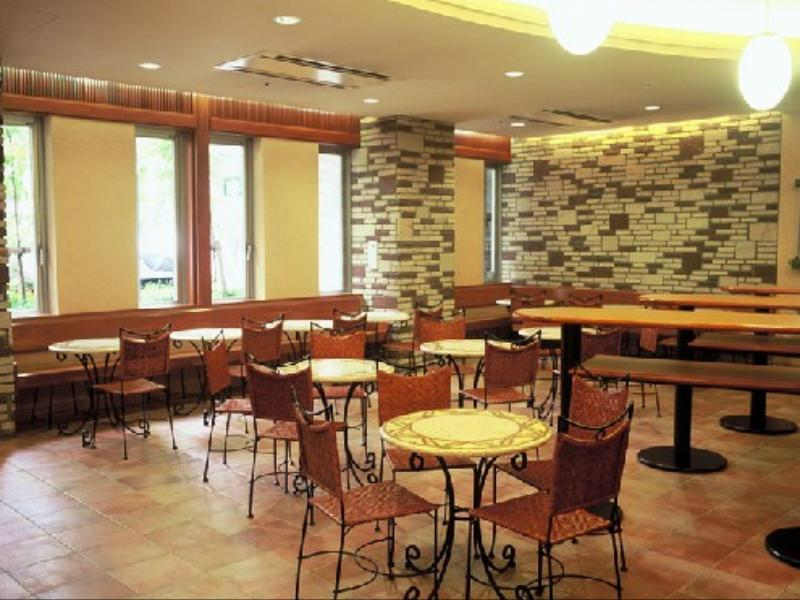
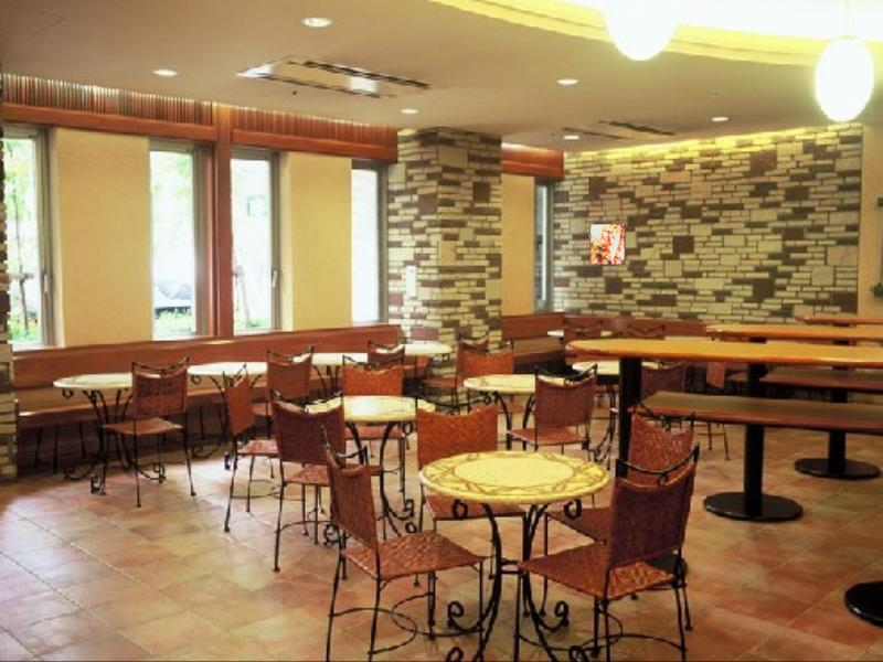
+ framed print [588,222,627,266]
